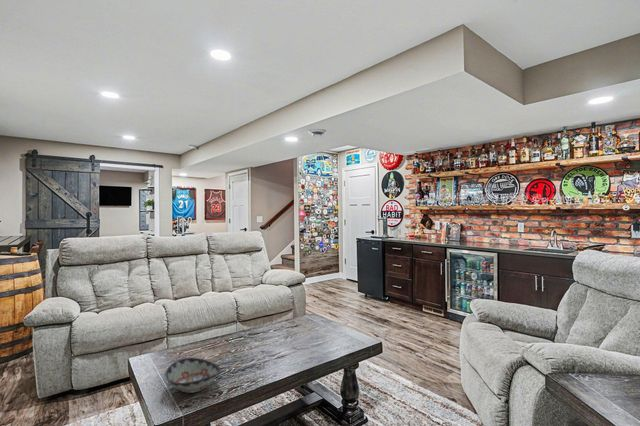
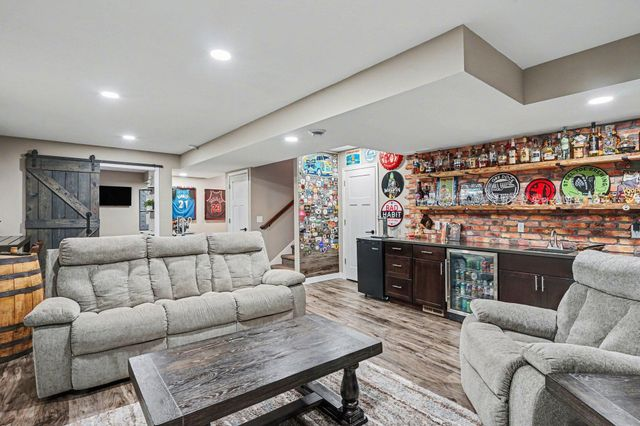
- decorative bowl [164,357,221,394]
